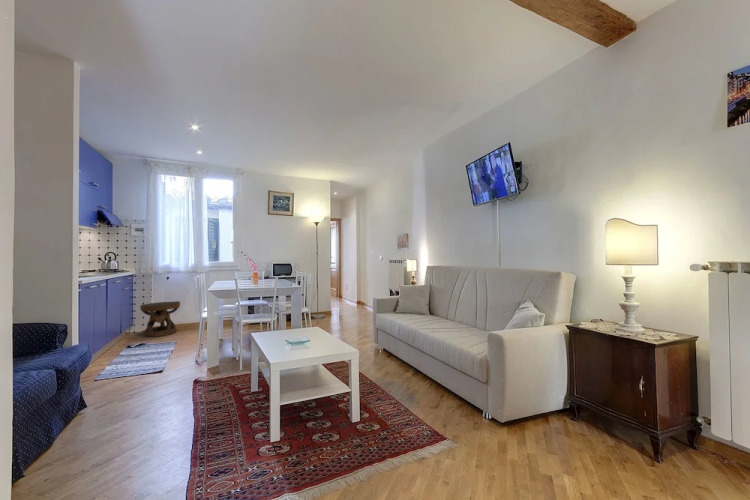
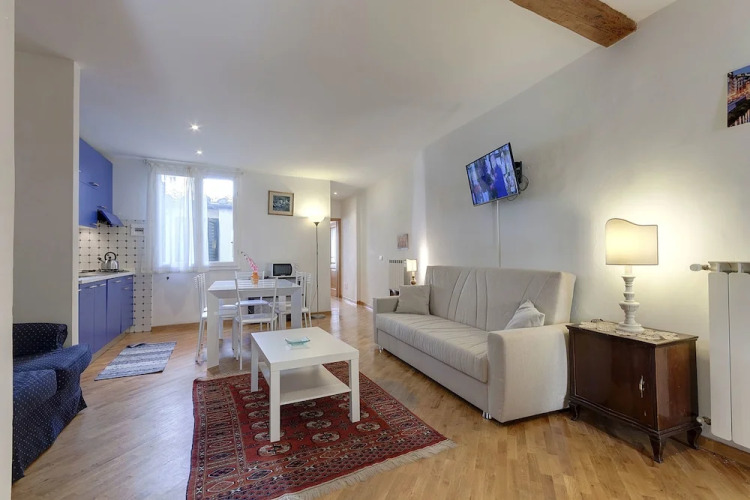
- side table [139,300,181,338]
